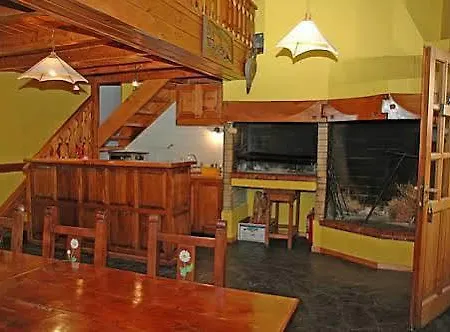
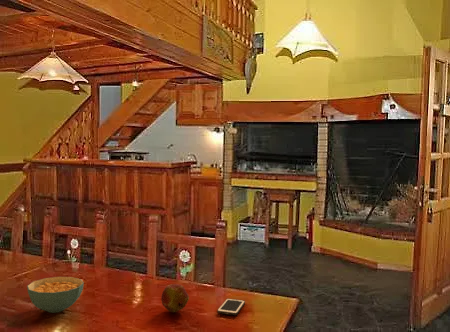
+ cereal bowl [26,276,85,314]
+ fruit [160,283,190,313]
+ cell phone [216,298,246,316]
